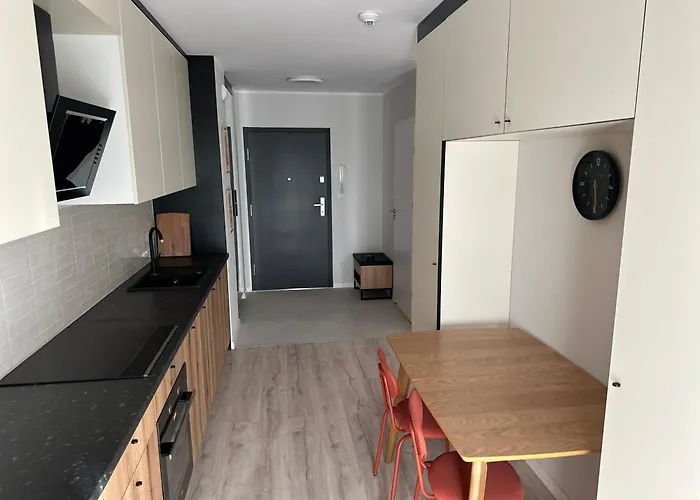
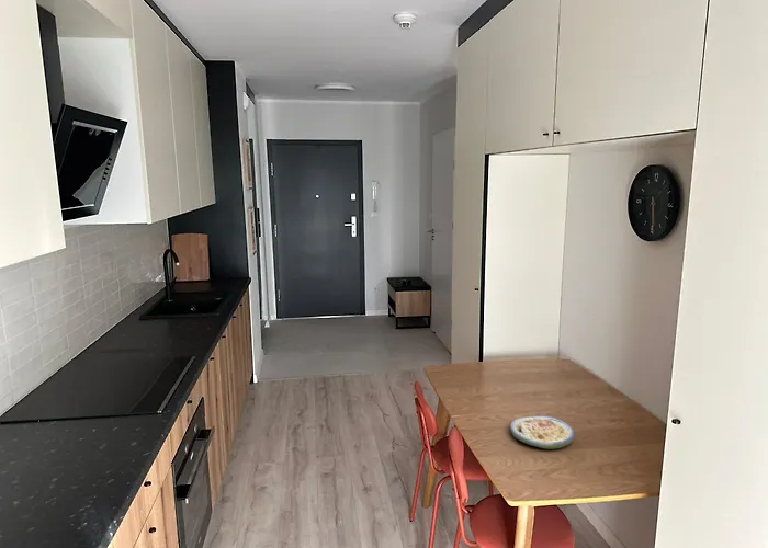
+ soup [509,414,575,450]
